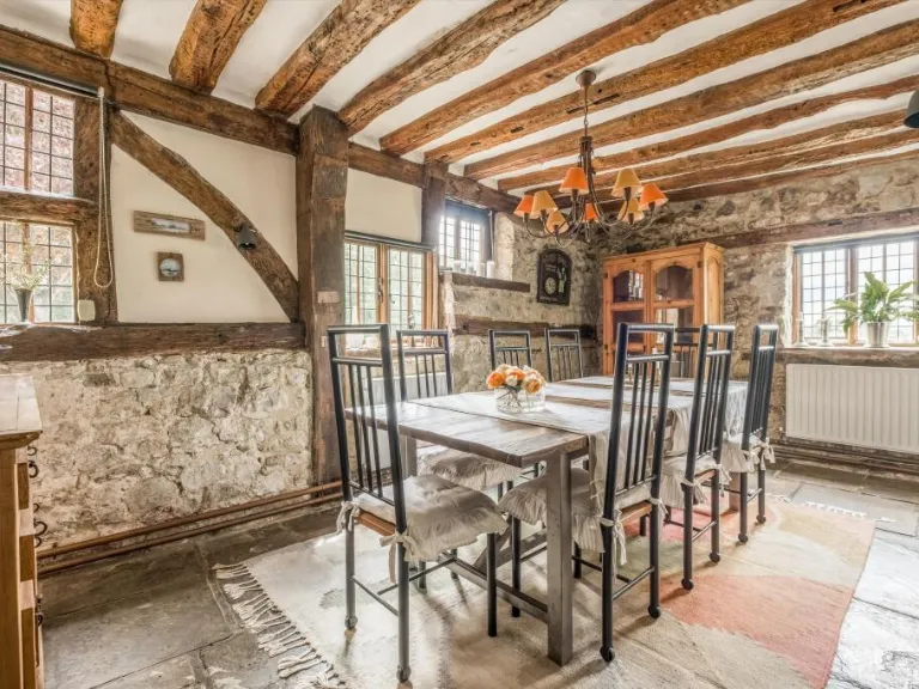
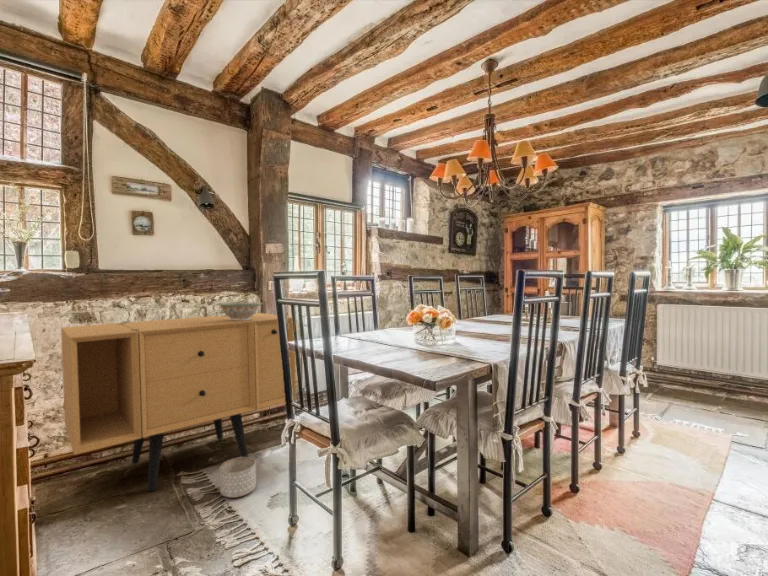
+ decorative bowl [216,301,263,320]
+ sideboard [60,312,297,492]
+ planter [219,456,257,499]
